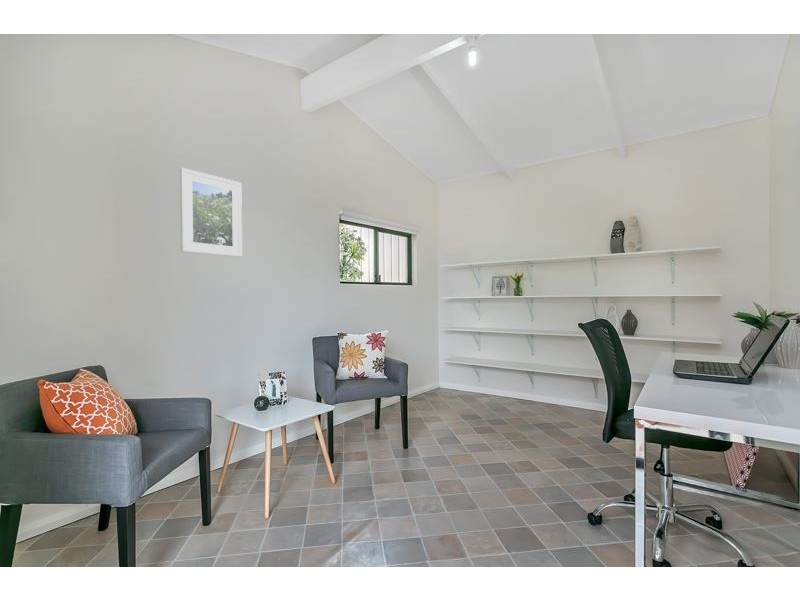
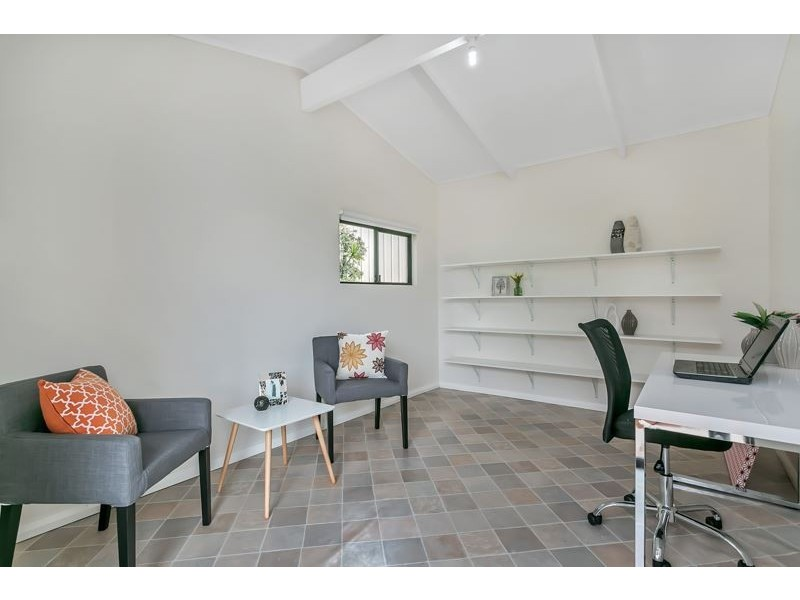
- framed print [179,167,243,258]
